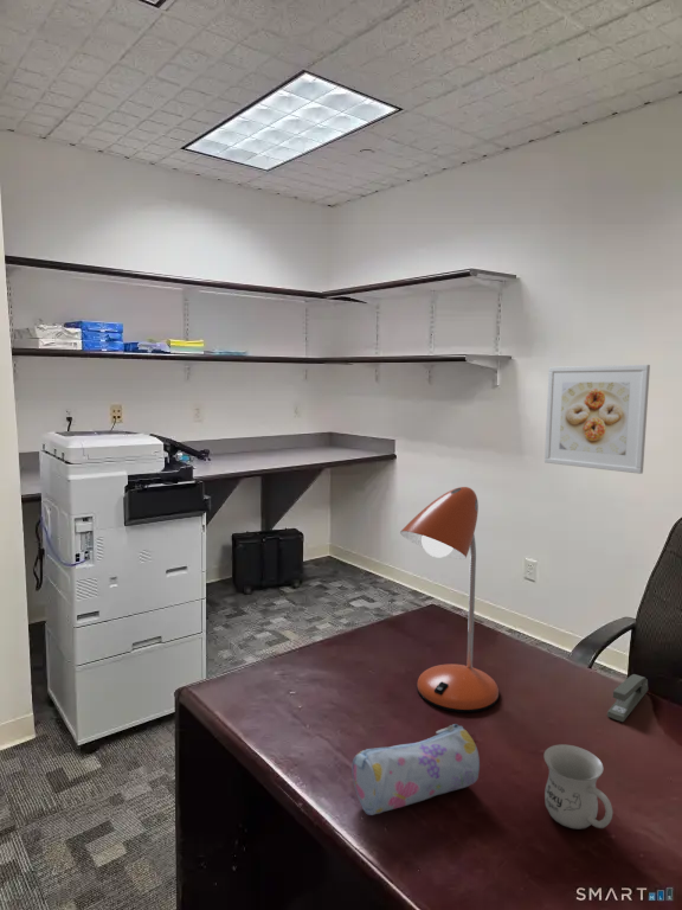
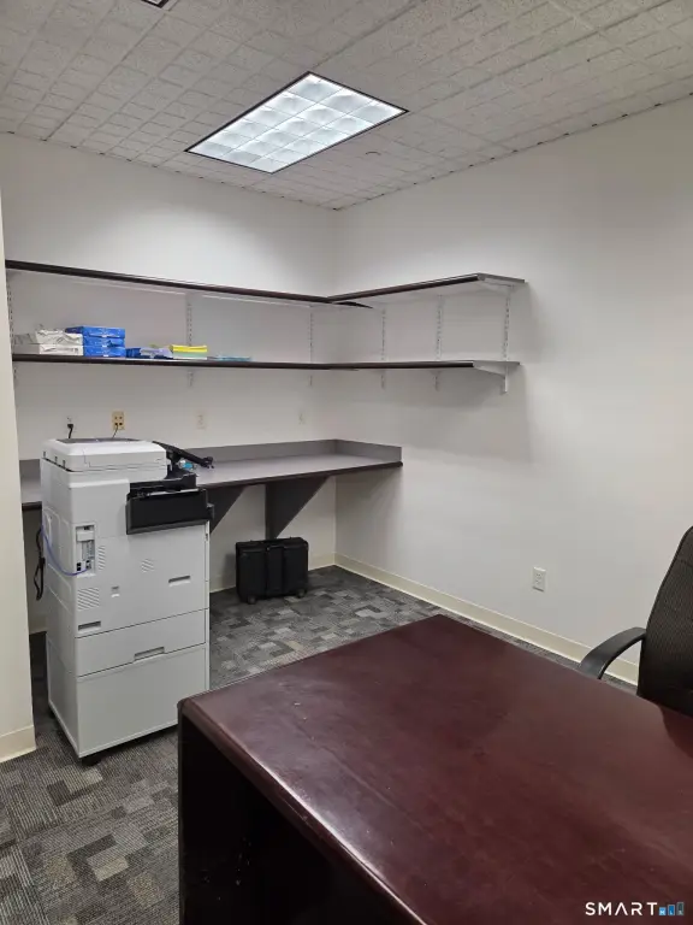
- stapler [606,673,649,723]
- desk lamp [399,486,500,713]
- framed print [543,364,651,475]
- pencil case [350,723,481,816]
- mug [542,743,615,831]
